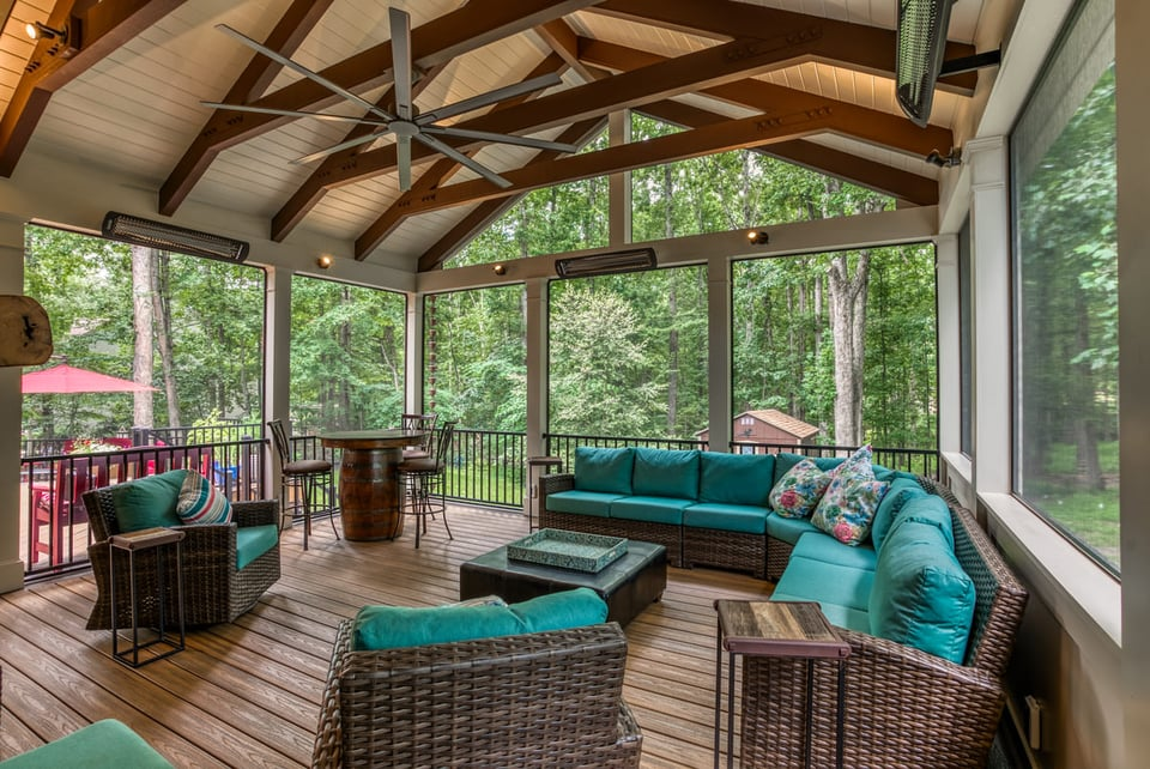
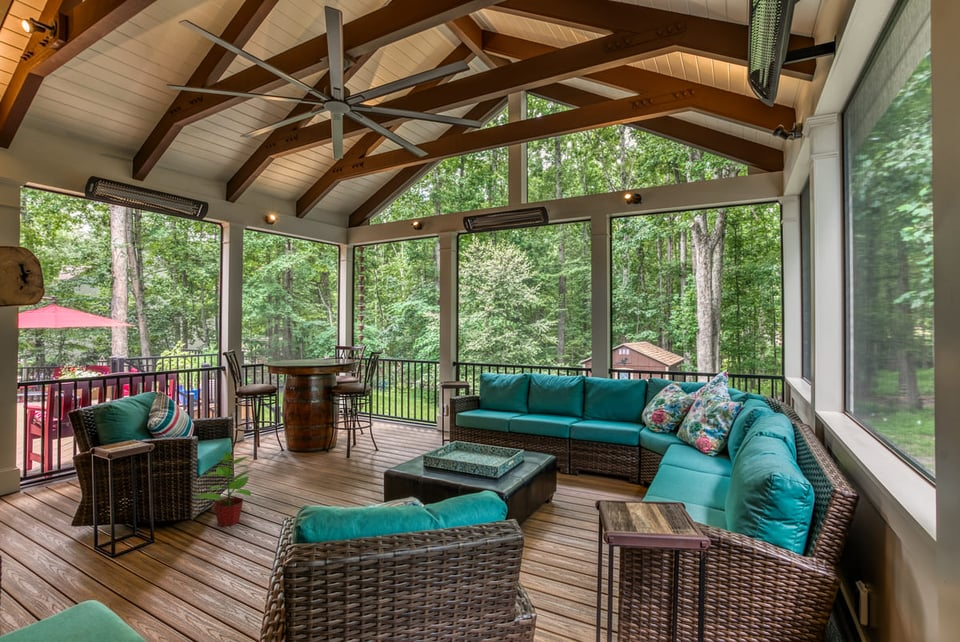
+ potted plant [191,451,253,527]
